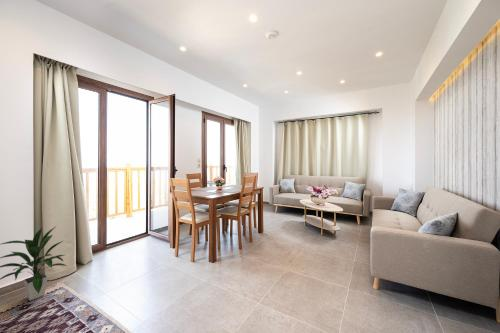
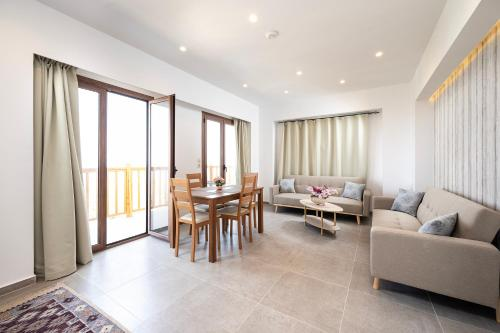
- indoor plant [0,225,68,301]
